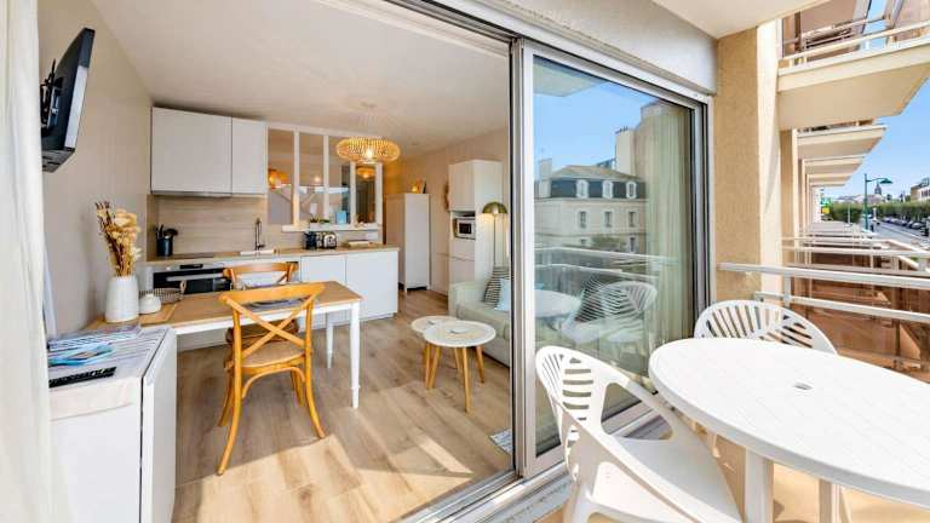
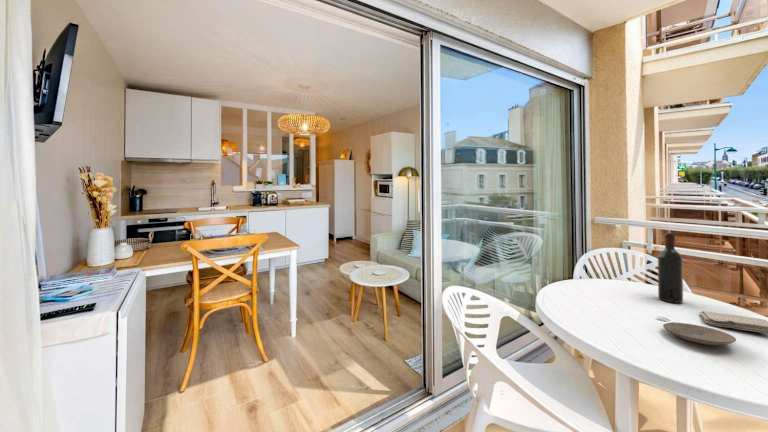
+ washcloth [698,310,768,334]
+ plate [662,321,737,346]
+ wine bottle [657,232,684,304]
